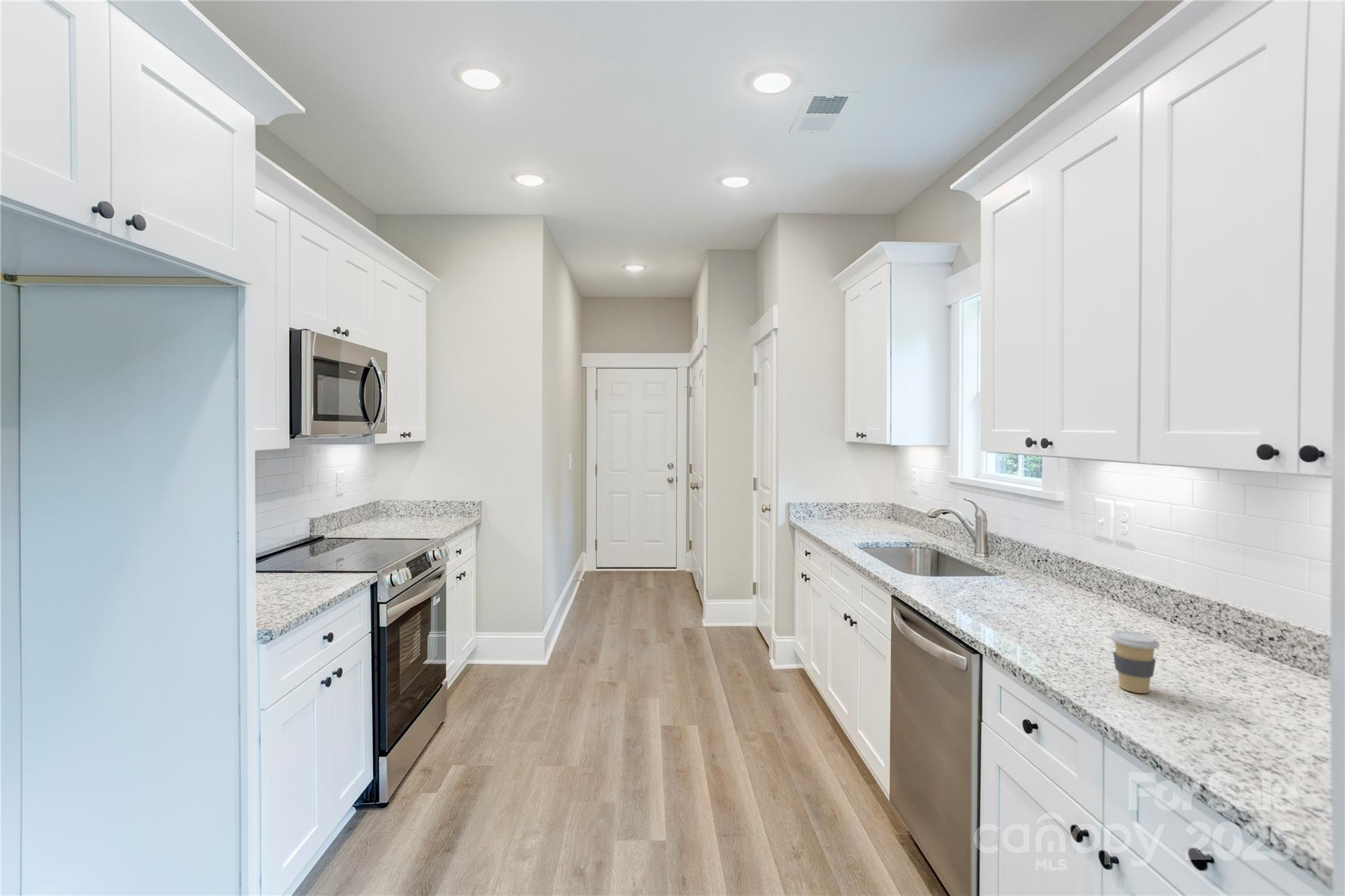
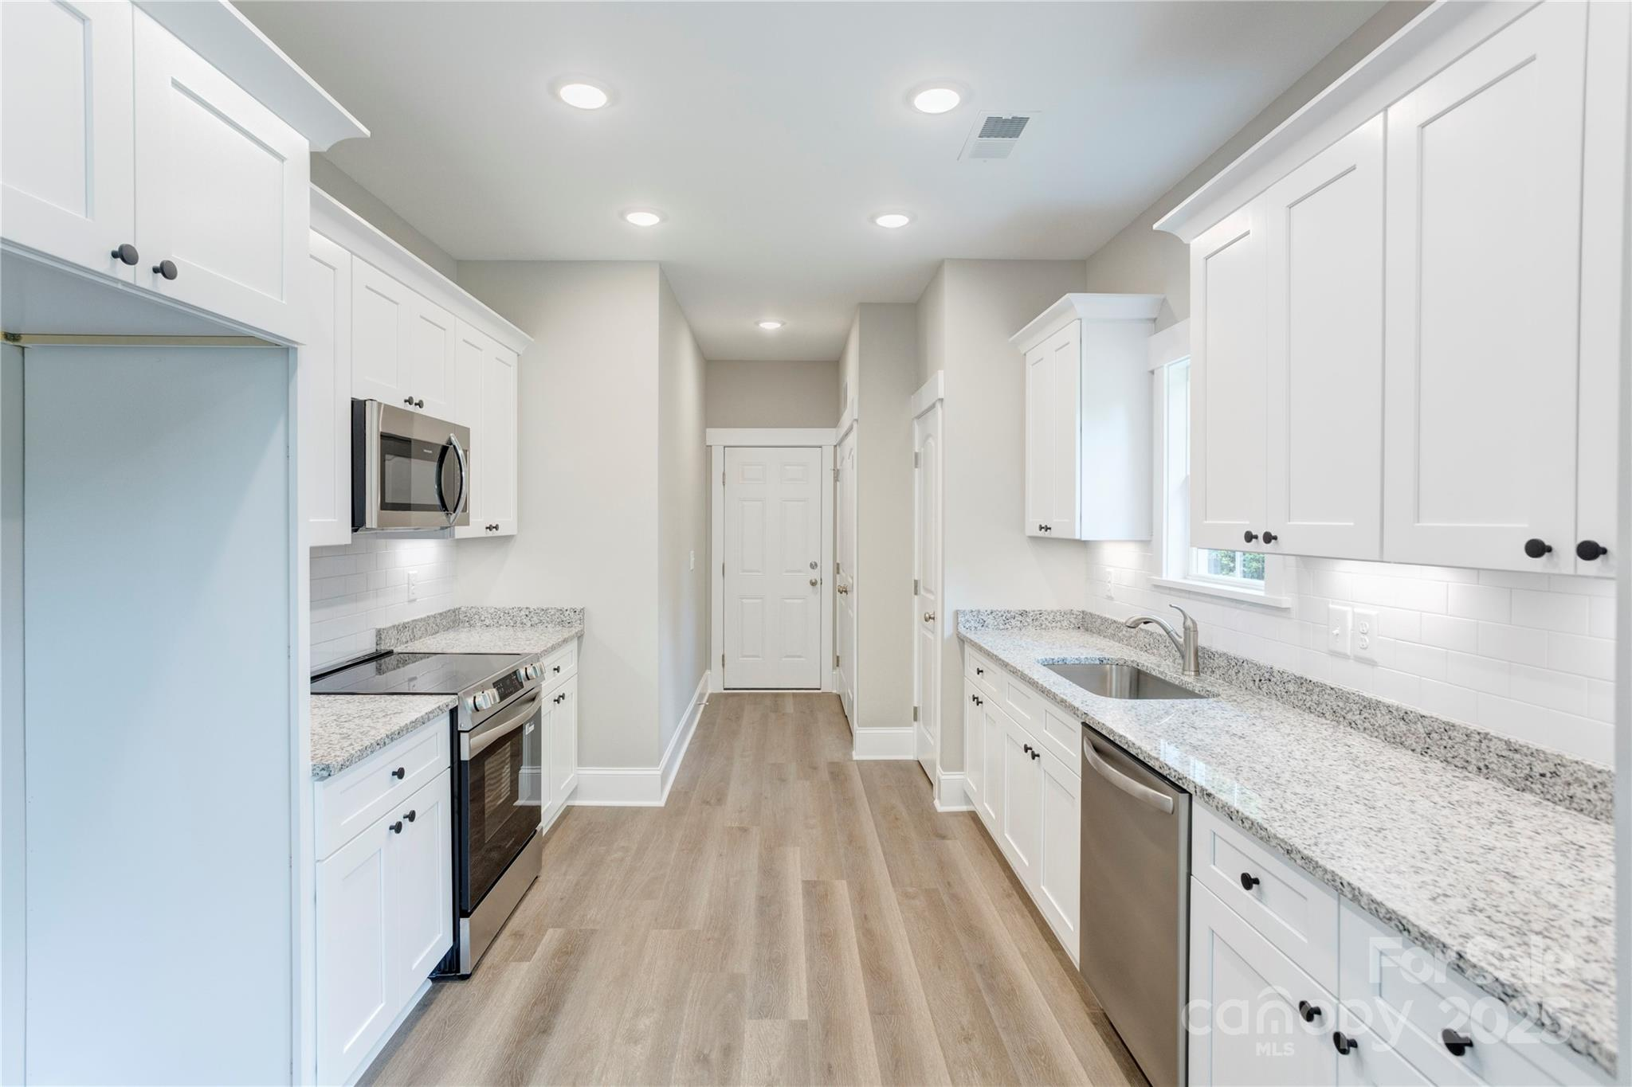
- coffee cup [1110,630,1160,694]
